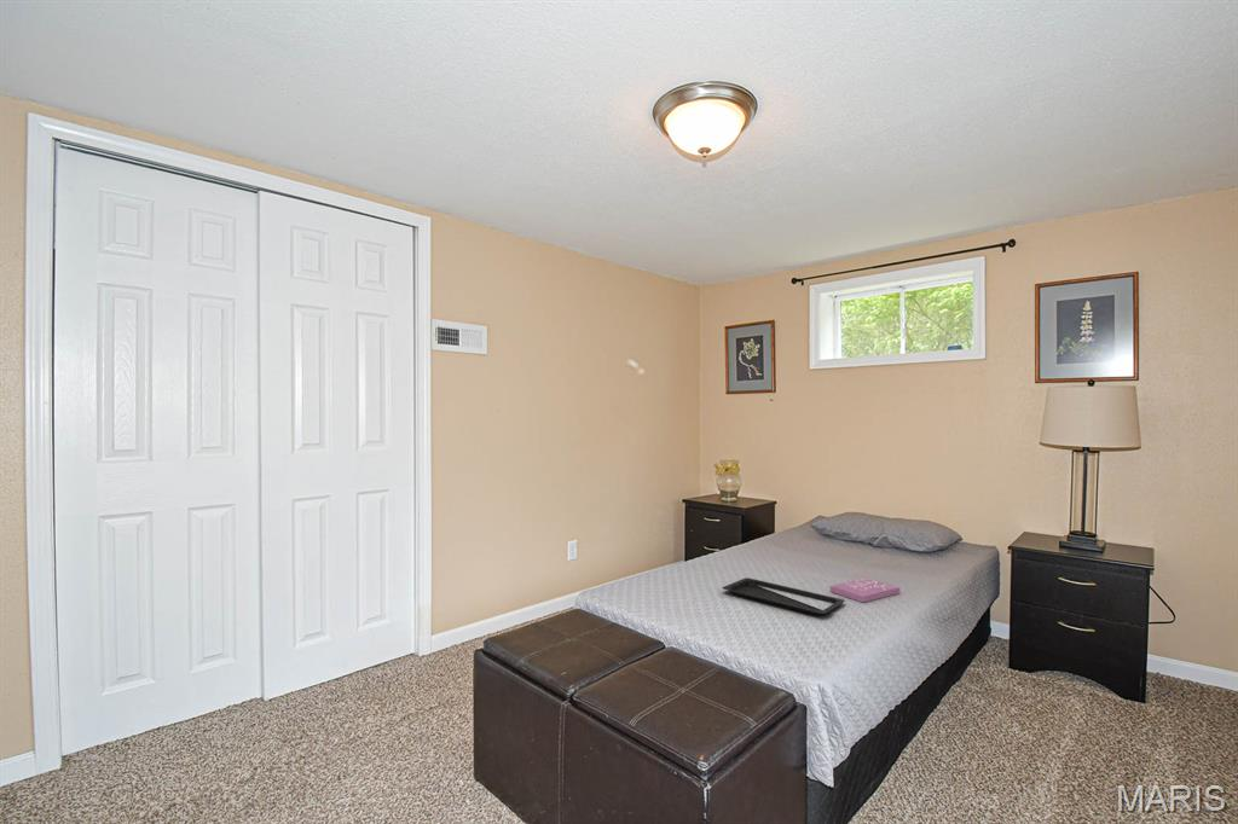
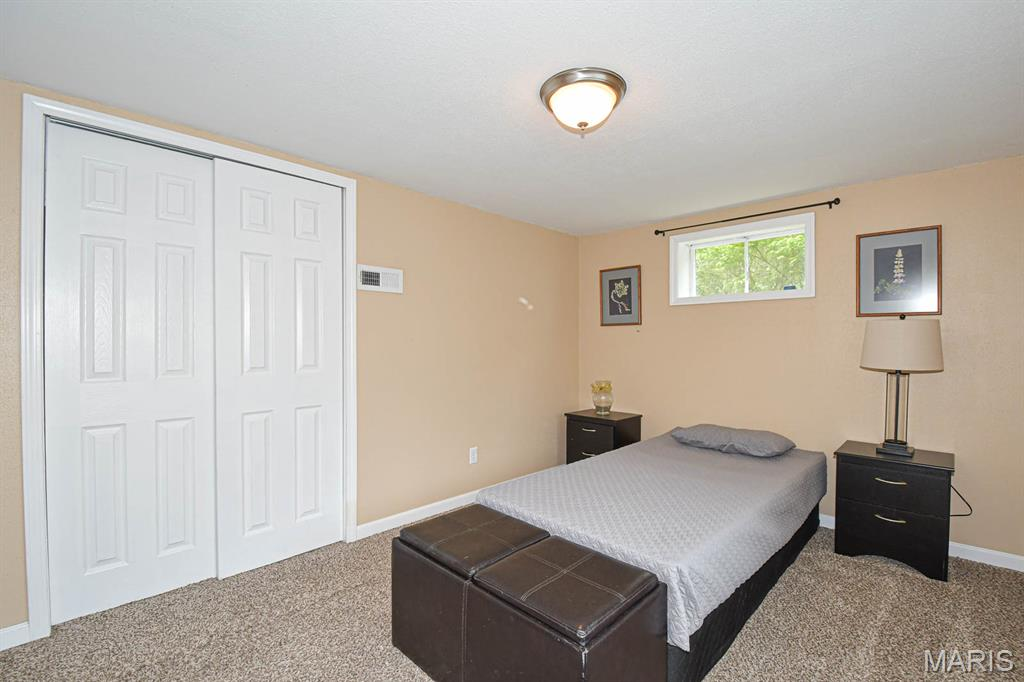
- serving tray [722,576,846,616]
- book [829,576,901,604]
